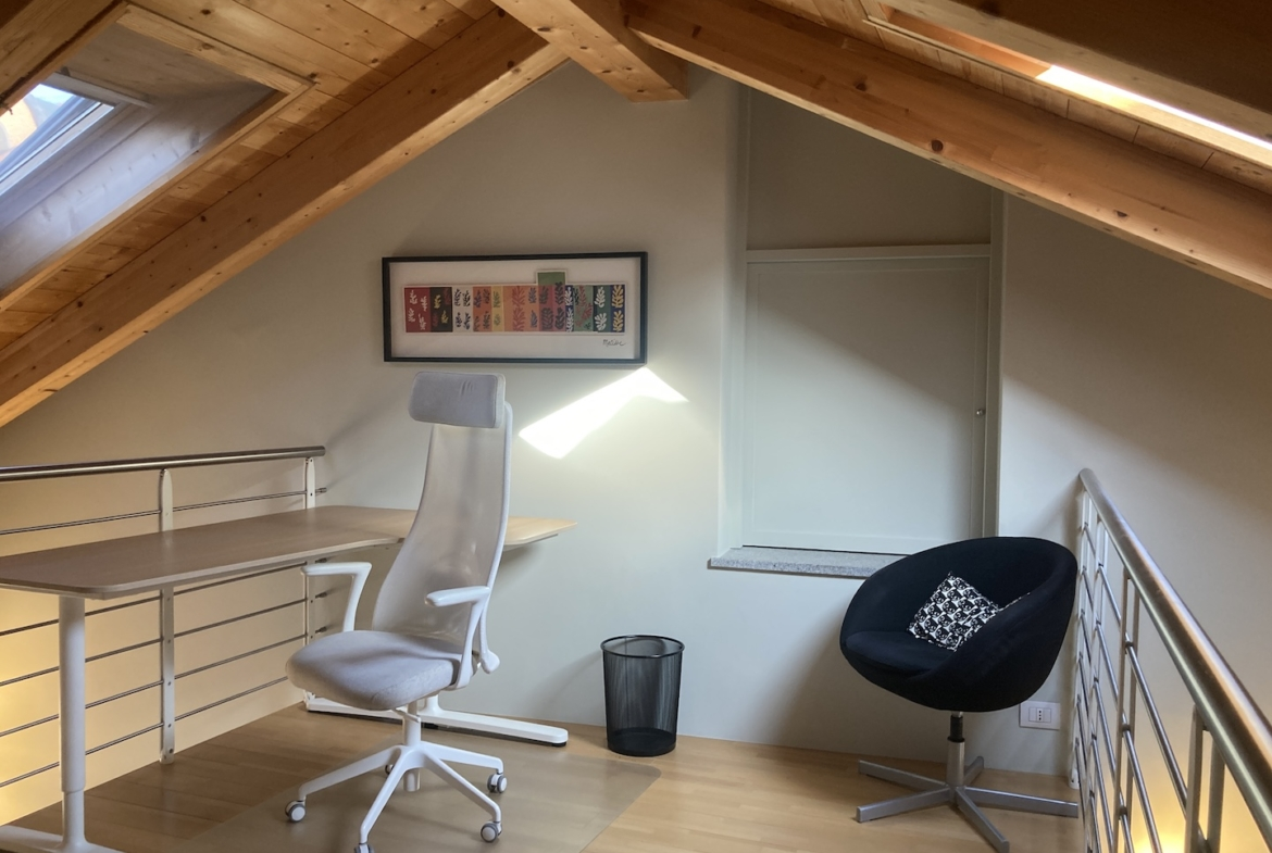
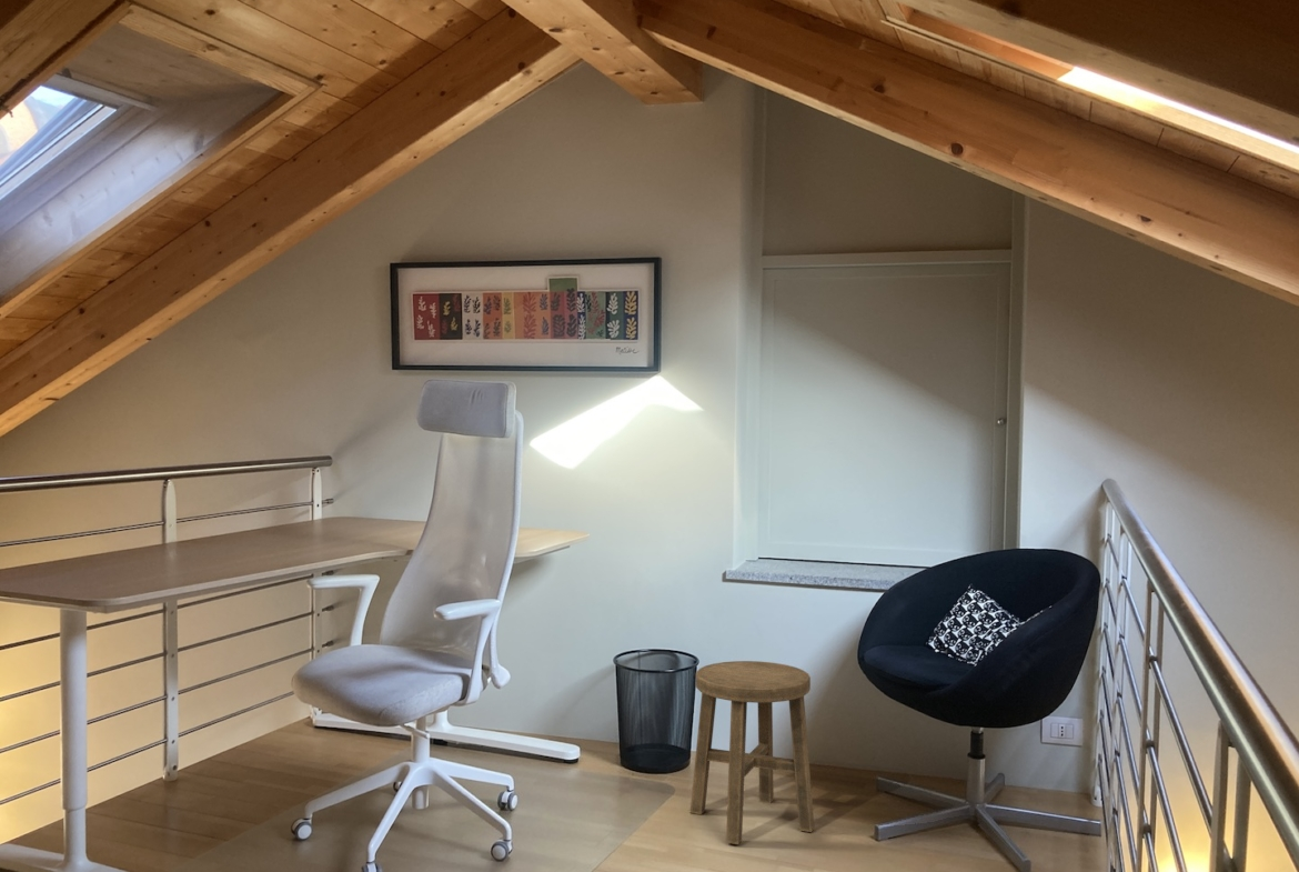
+ stool [689,660,815,845]
